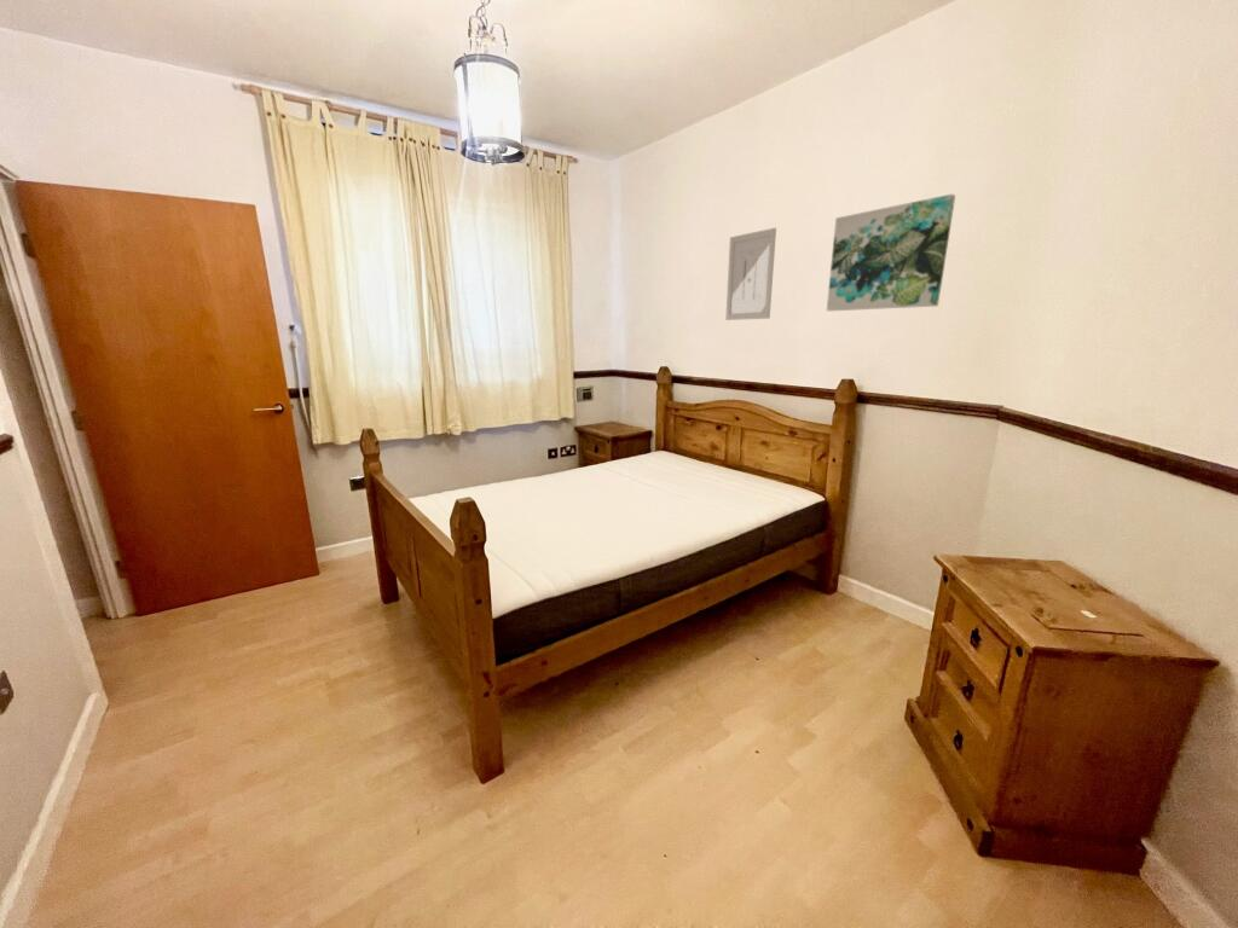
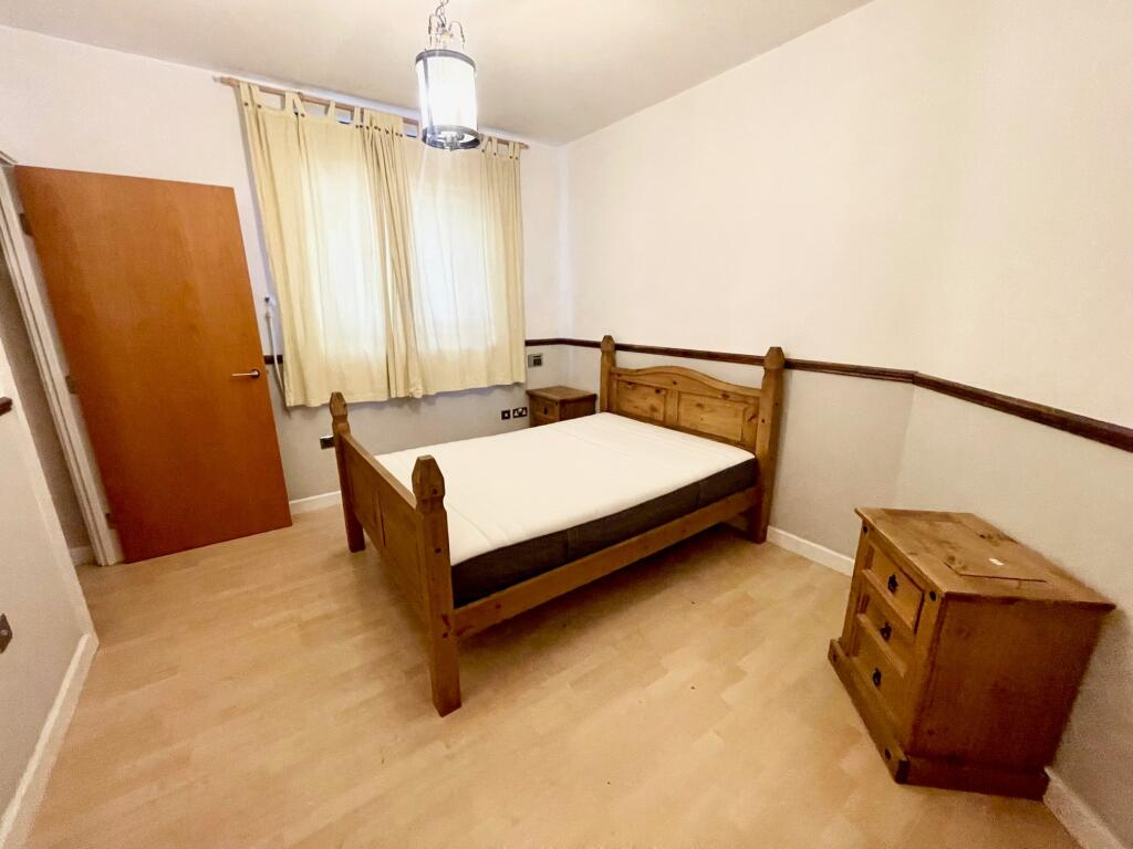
- wall art [724,227,777,321]
- wall art [826,193,956,312]
